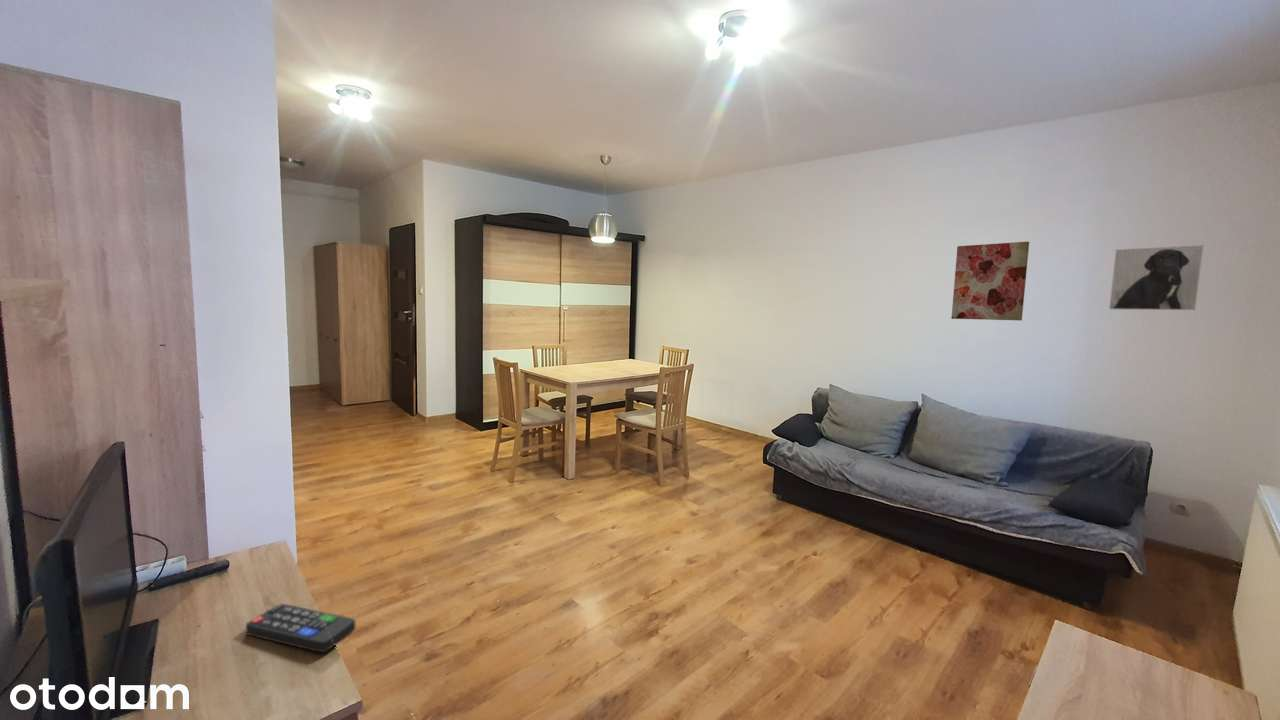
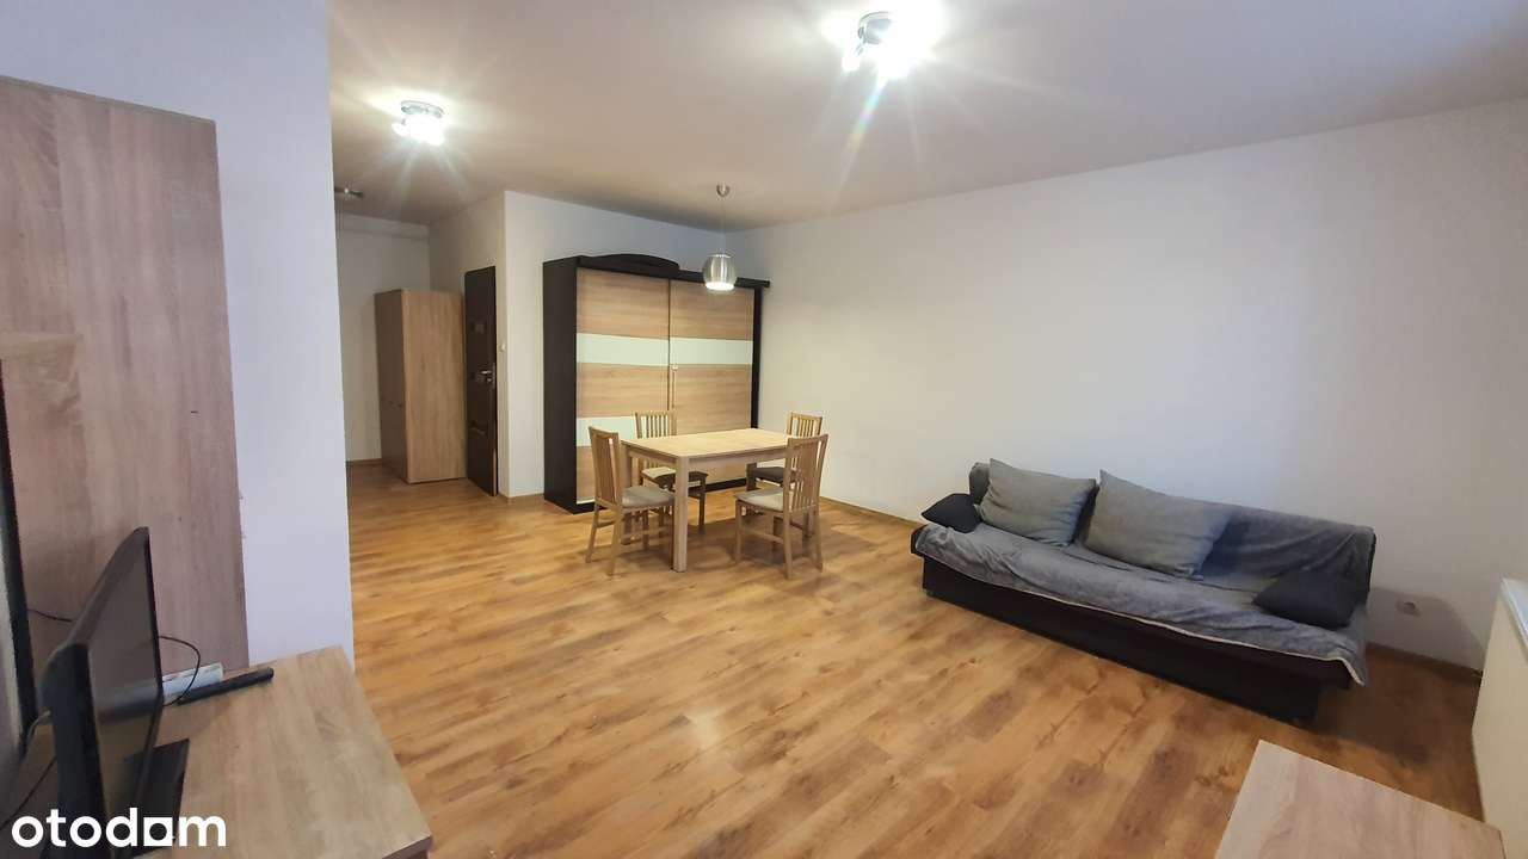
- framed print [1108,244,1205,311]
- wall art [950,241,1030,321]
- remote control [245,603,357,653]
